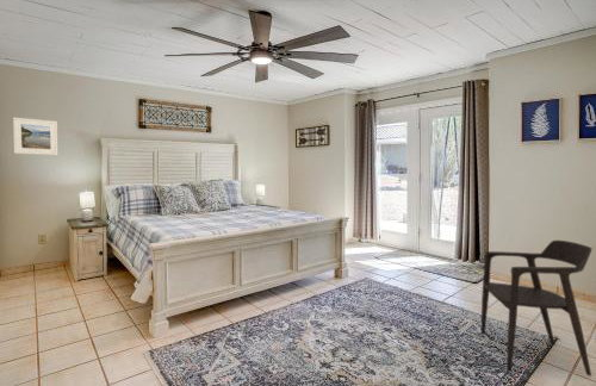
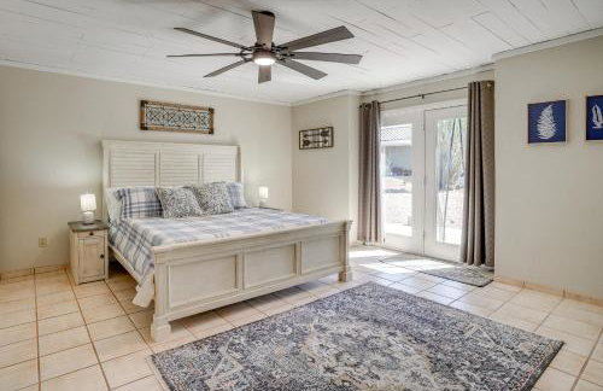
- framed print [12,117,58,156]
- armchair [480,239,592,378]
